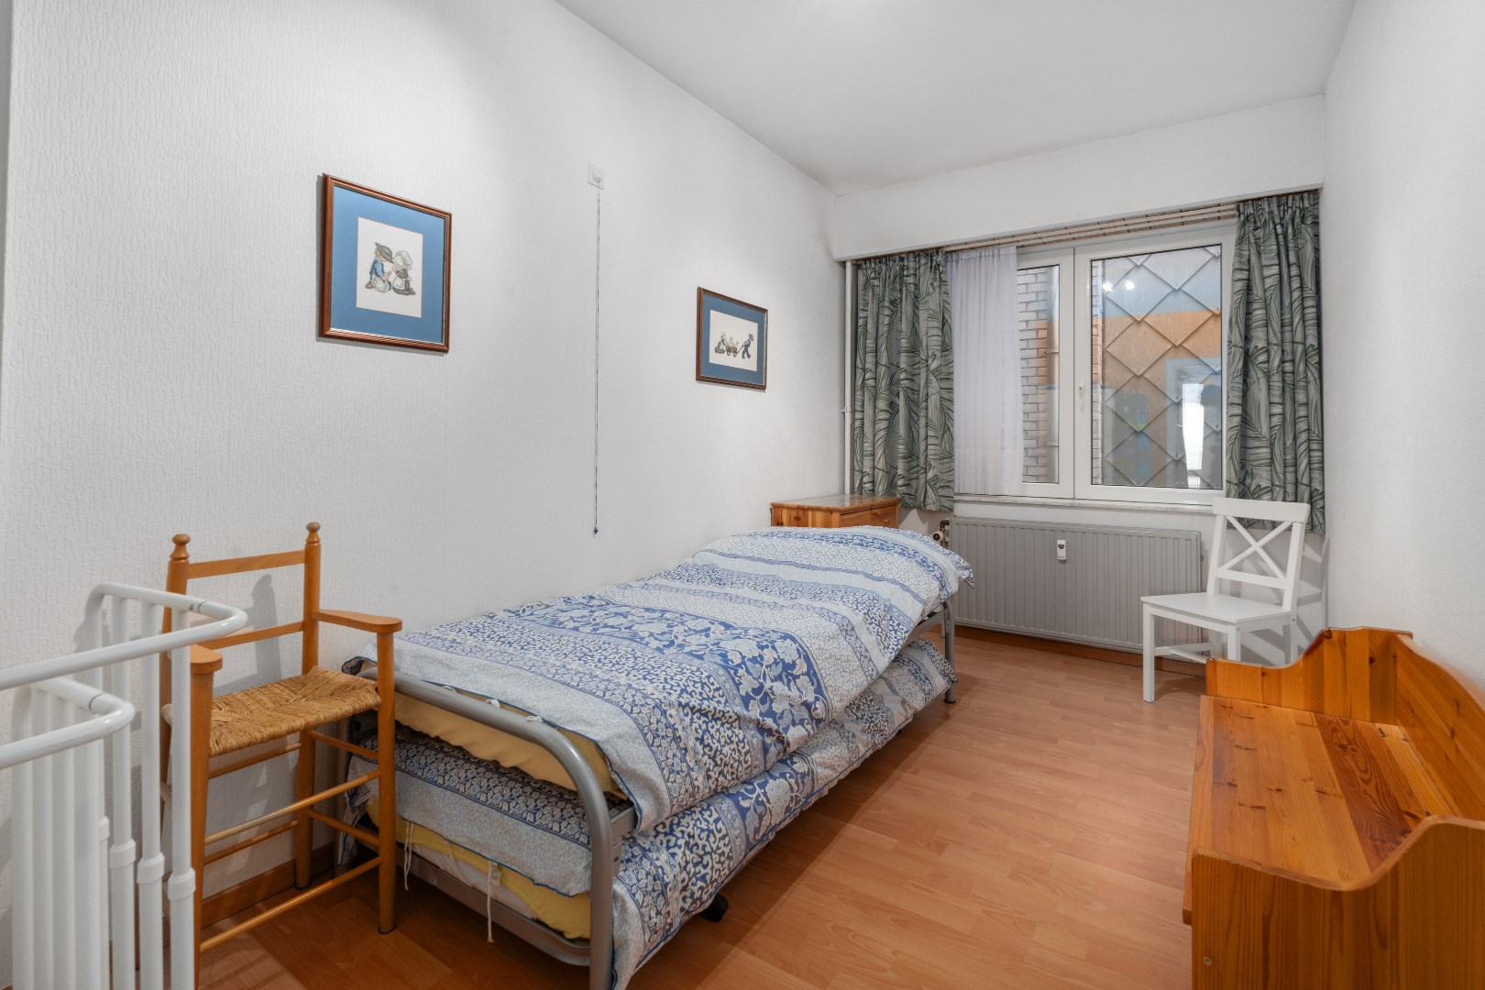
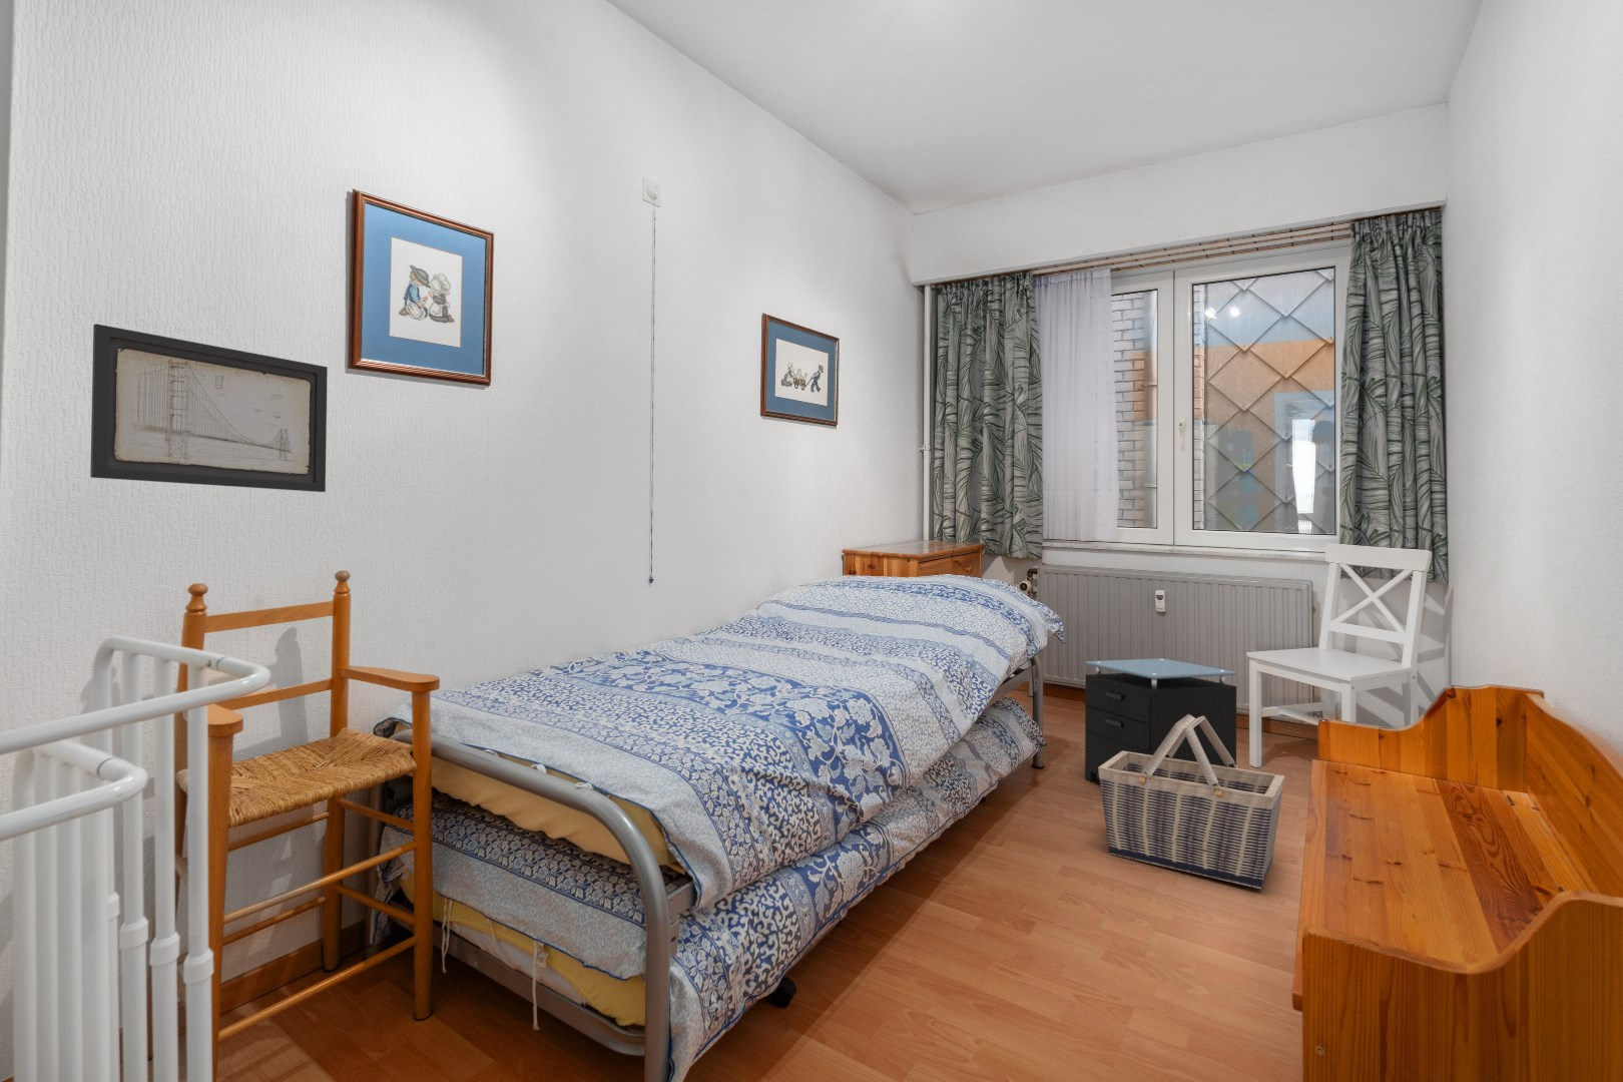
+ wall art [89,322,328,493]
+ basket [1098,715,1285,890]
+ nightstand [1084,657,1238,784]
